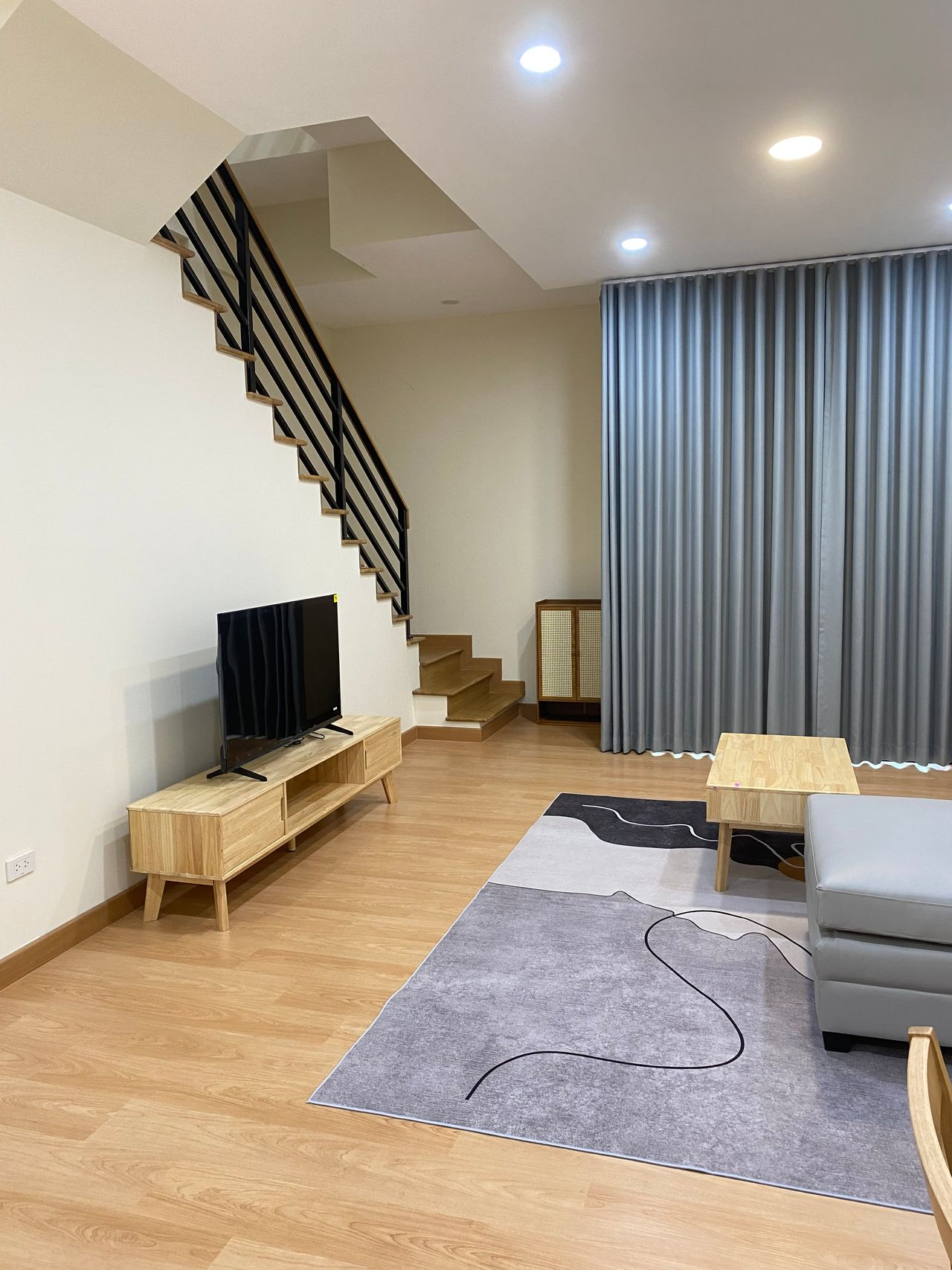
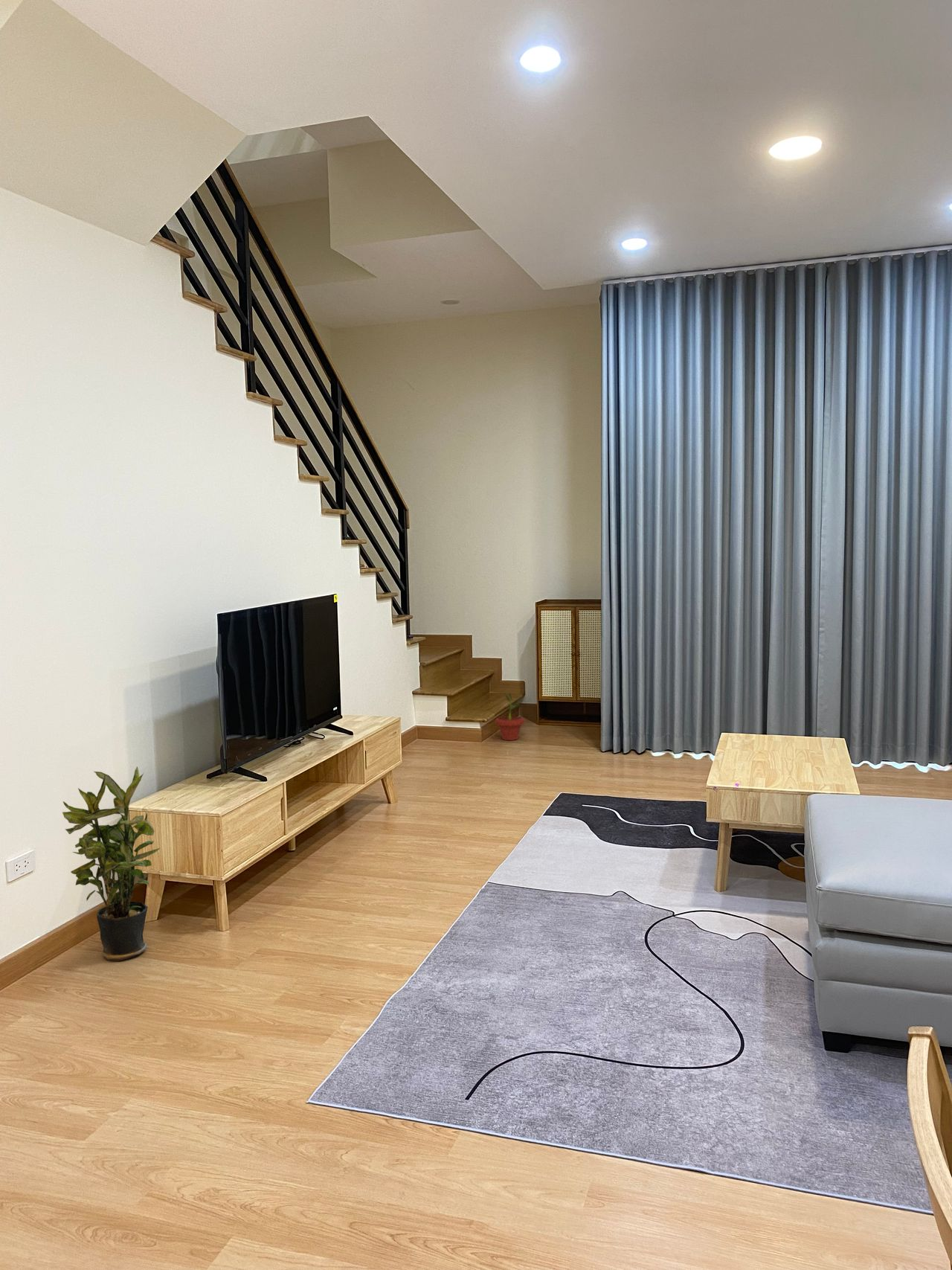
+ potted plant [494,691,526,741]
+ potted plant [62,766,161,962]
